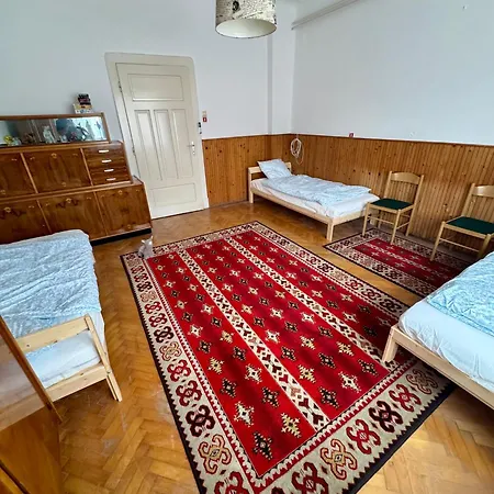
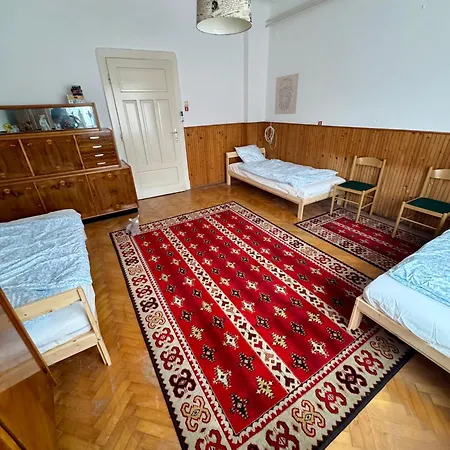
+ wall art [274,72,300,115]
